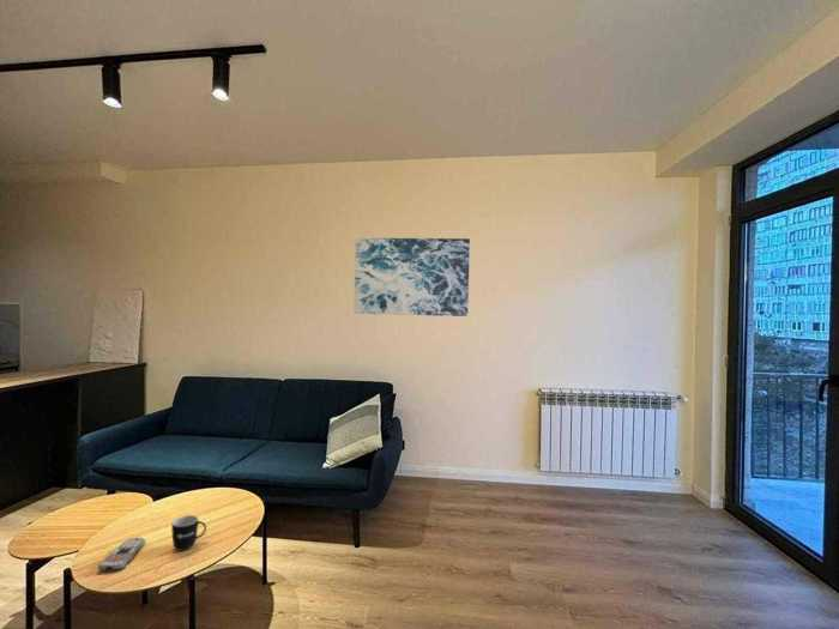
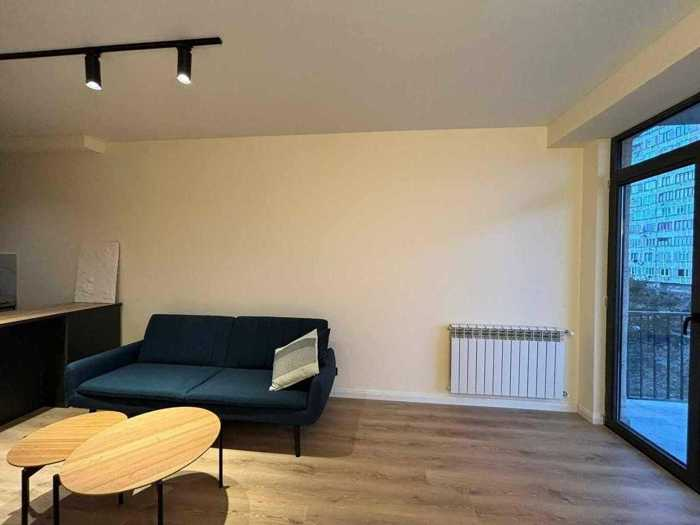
- remote control [96,537,146,573]
- mug [170,514,207,552]
- wall art [352,237,471,317]
